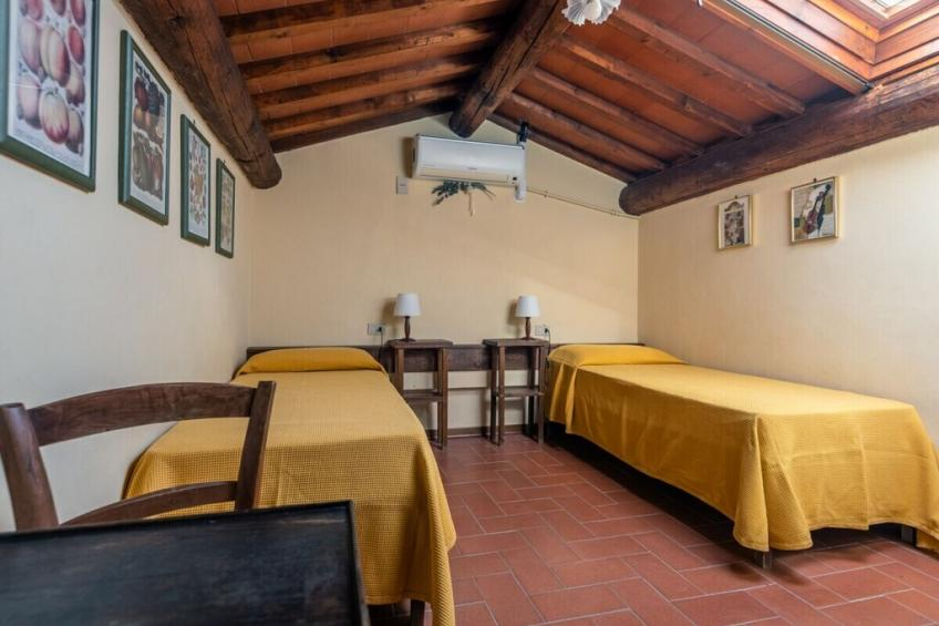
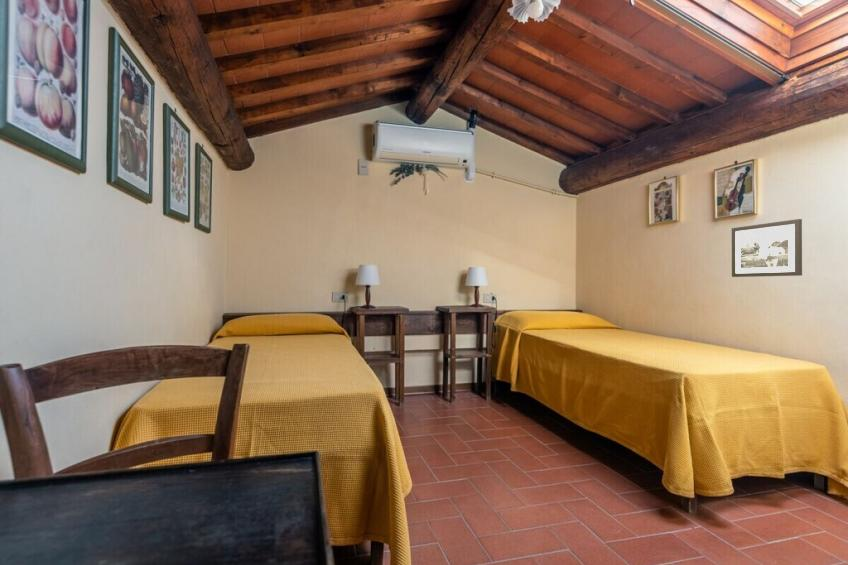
+ picture frame [731,218,803,278]
